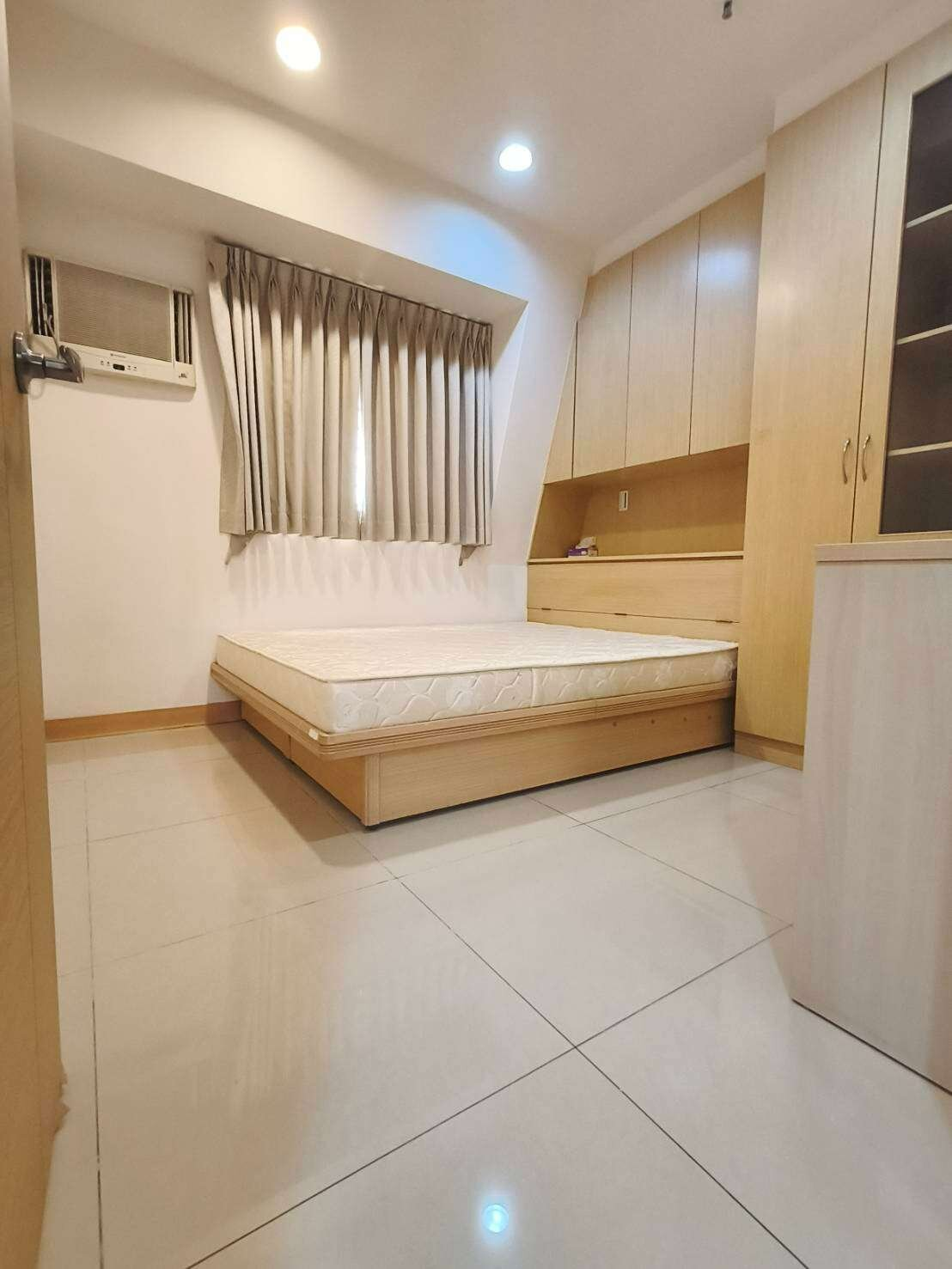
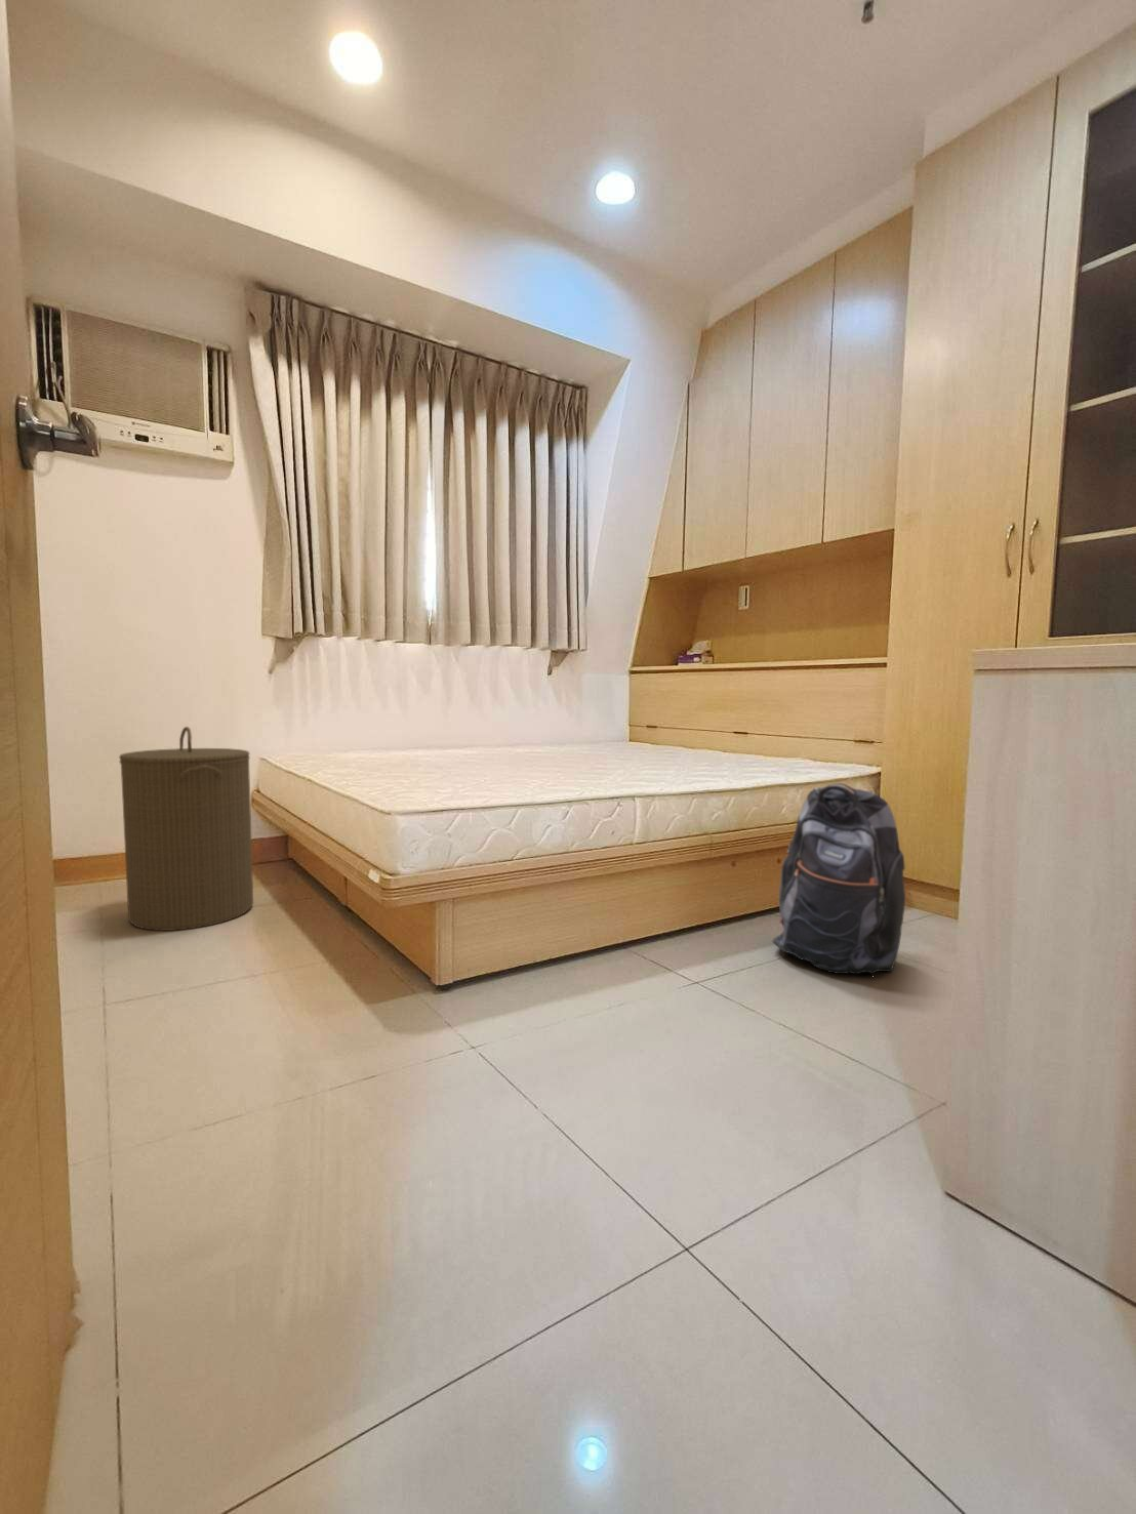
+ laundry hamper [118,725,254,932]
+ backpack [772,783,907,976]
